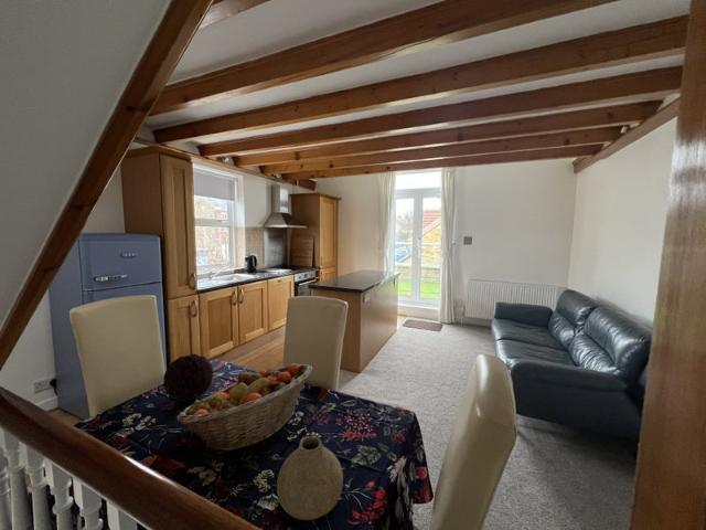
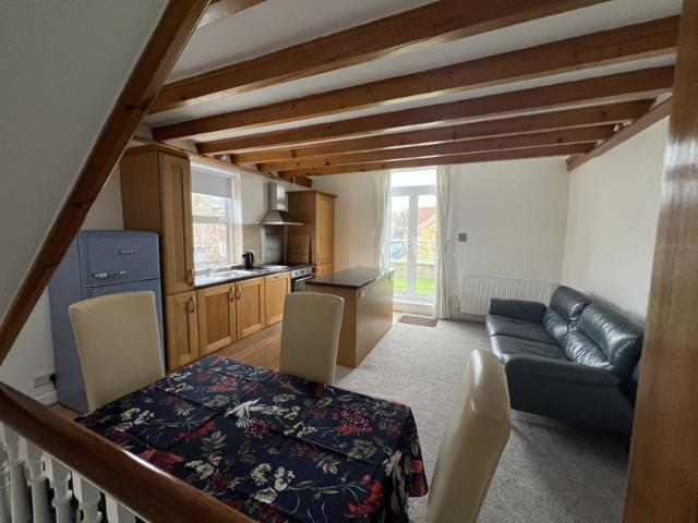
- vase [276,435,344,521]
- decorative orb [162,352,214,402]
- fruit basket [176,362,313,452]
